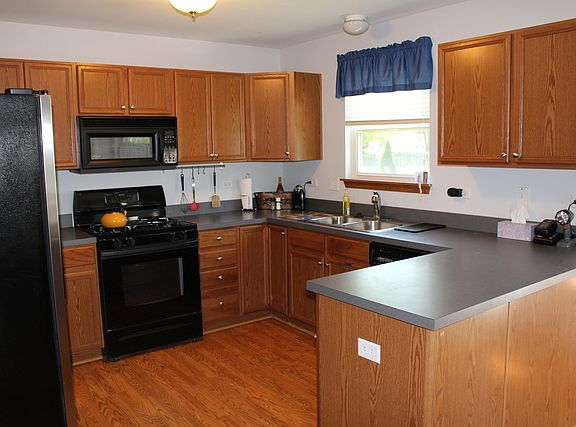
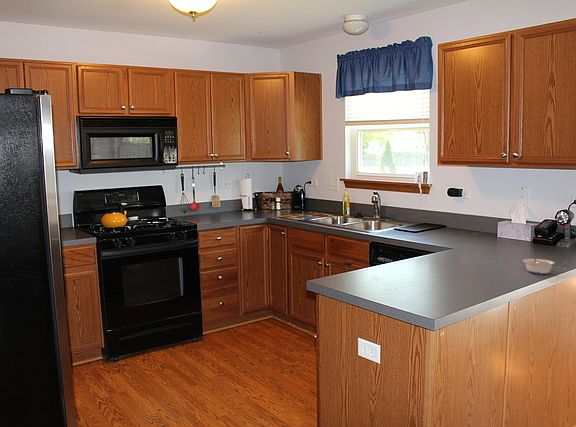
+ legume [522,255,556,275]
